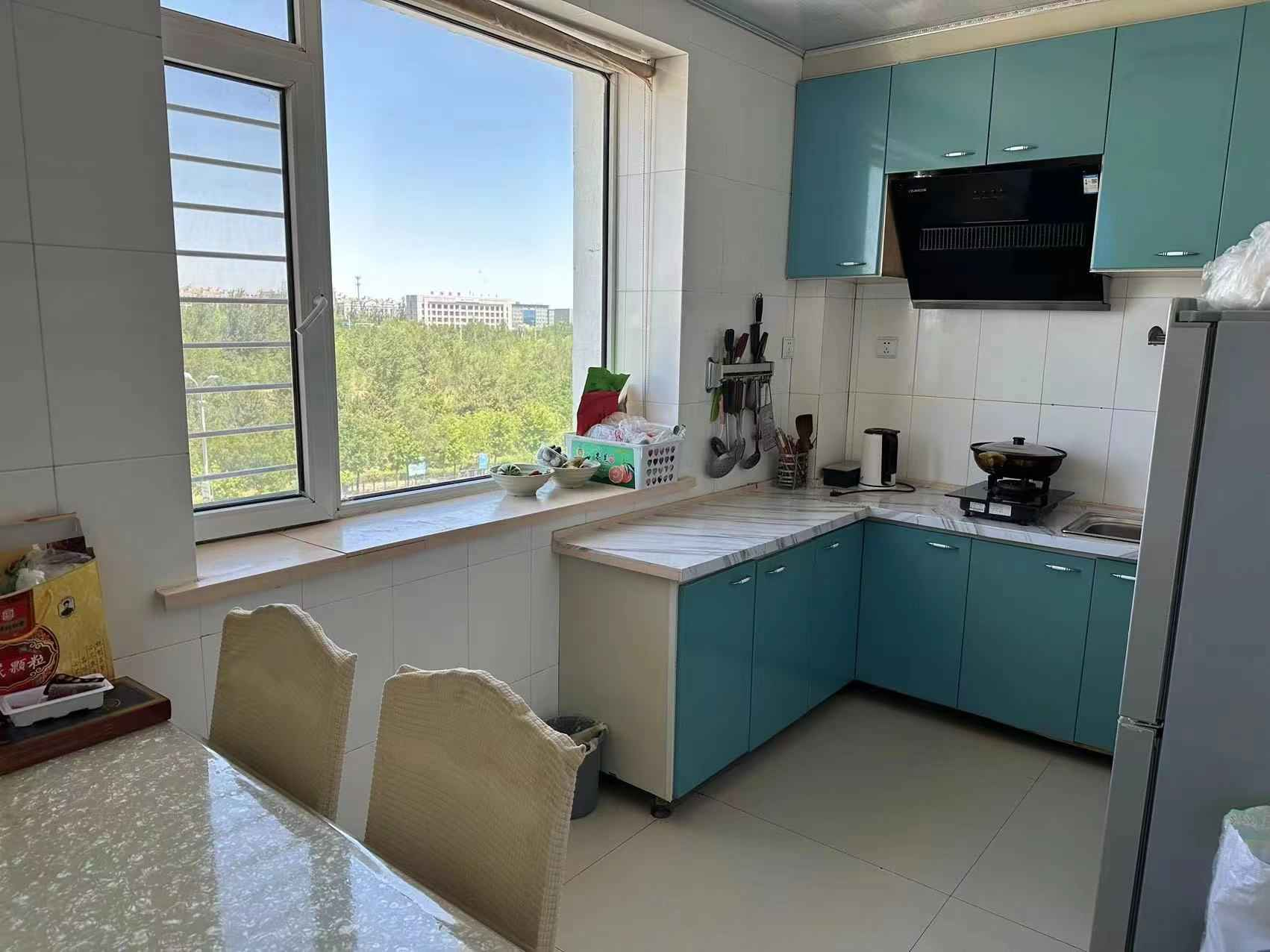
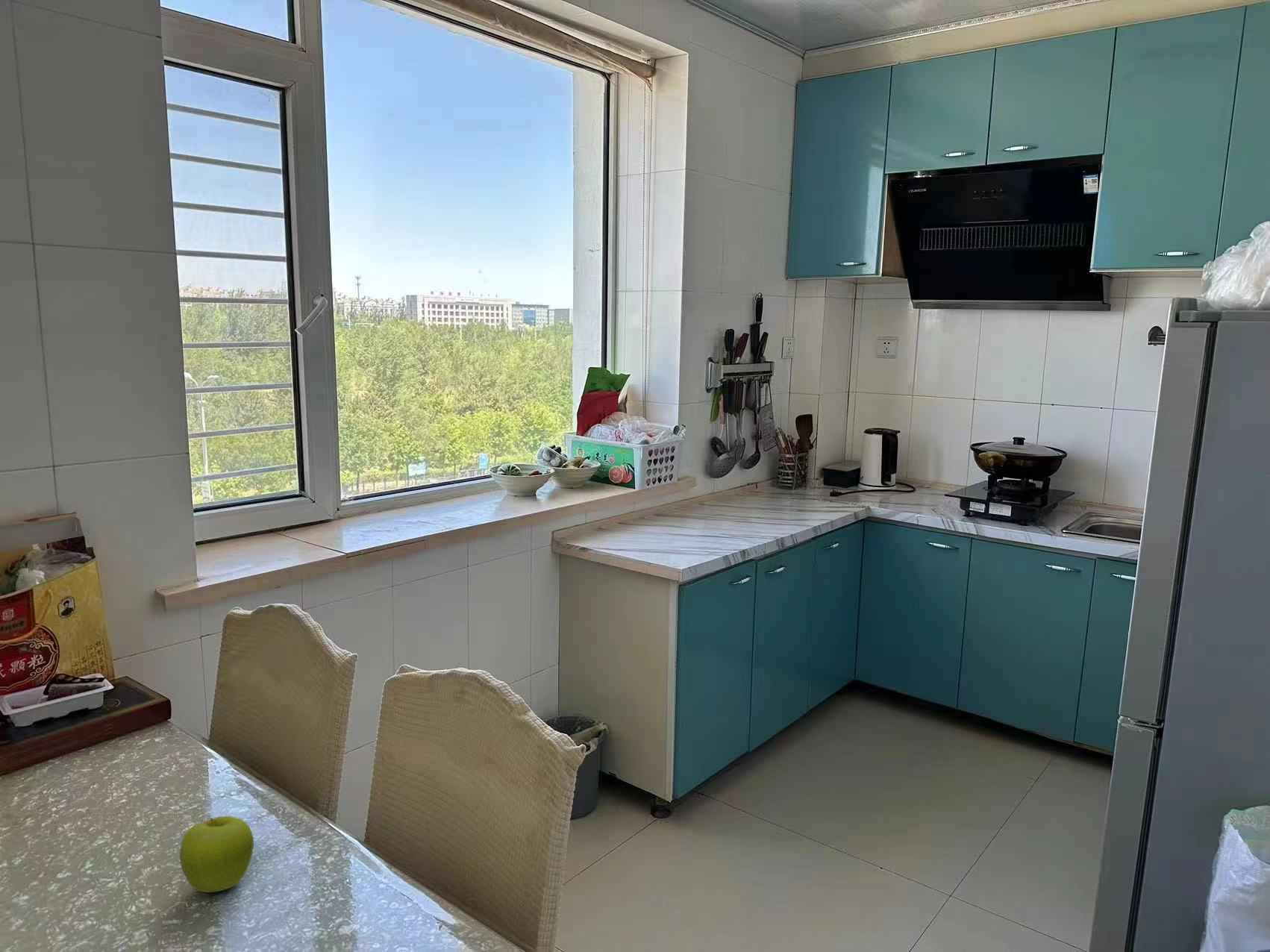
+ fruit [179,815,254,893]
